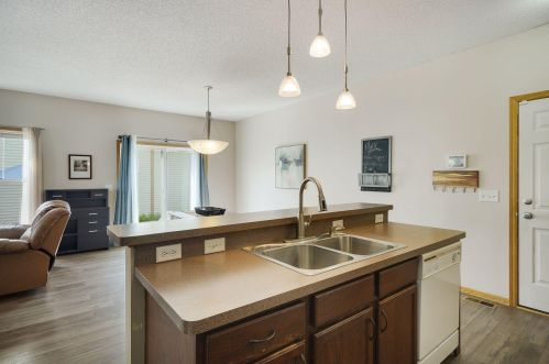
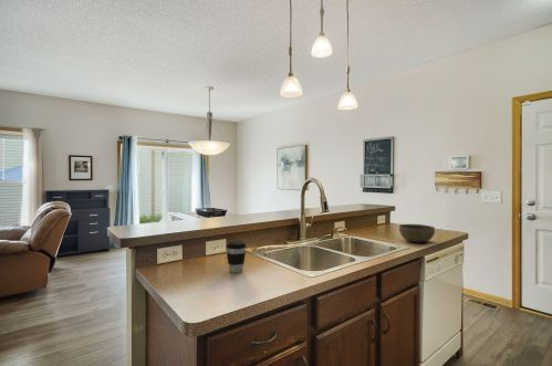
+ coffee cup [226,240,247,274]
+ bowl [398,223,436,243]
